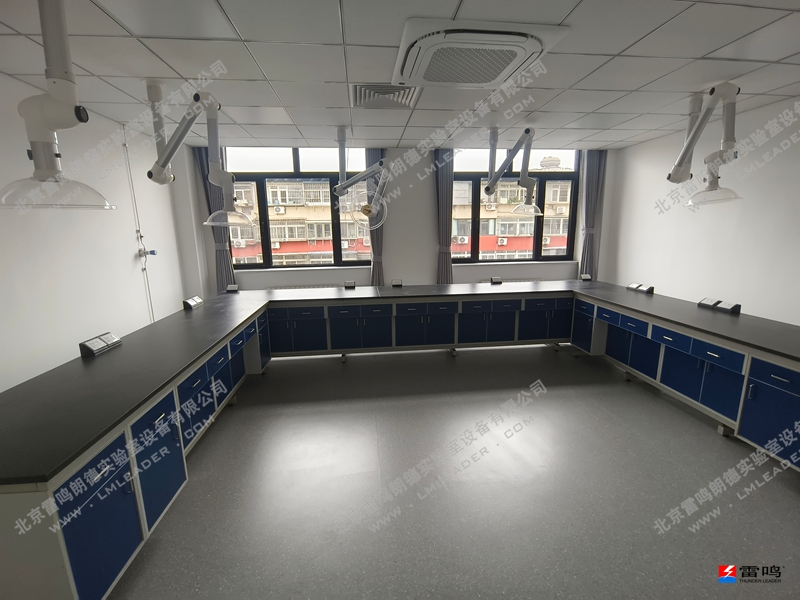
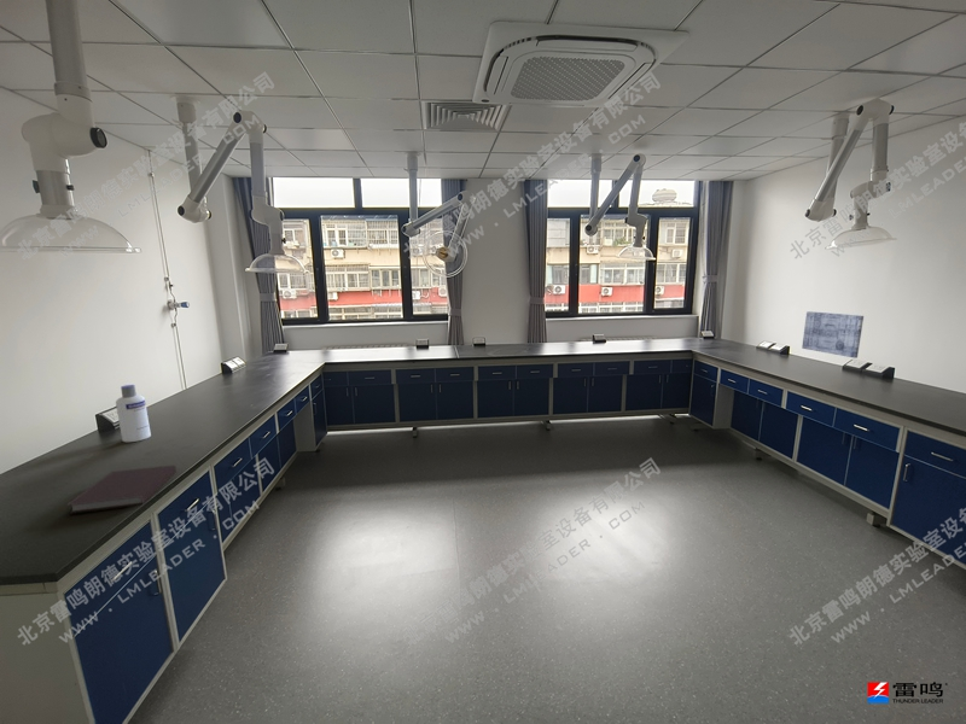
+ screw cap bottle [115,384,152,443]
+ wall art [801,310,865,360]
+ notebook [64,465,178,515]
